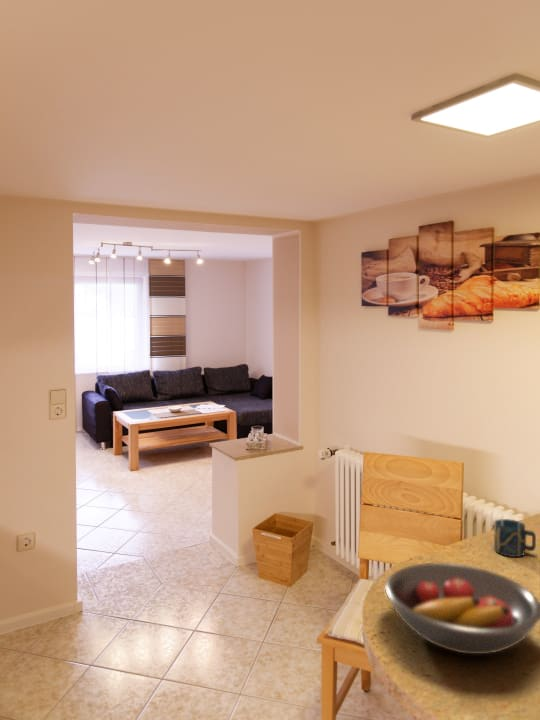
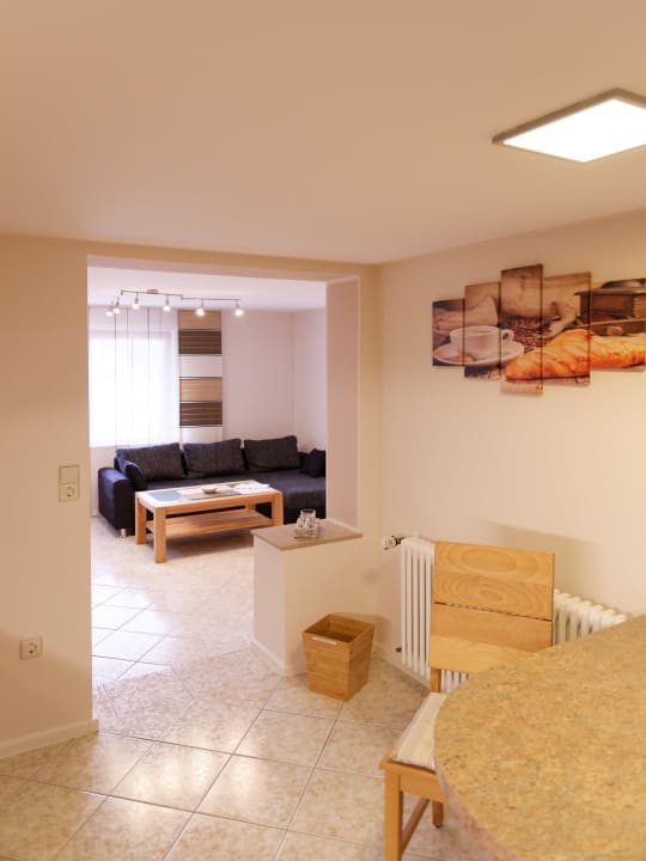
- fruit bowl [384,562,540,655]
- cup [493,518,537,558]
